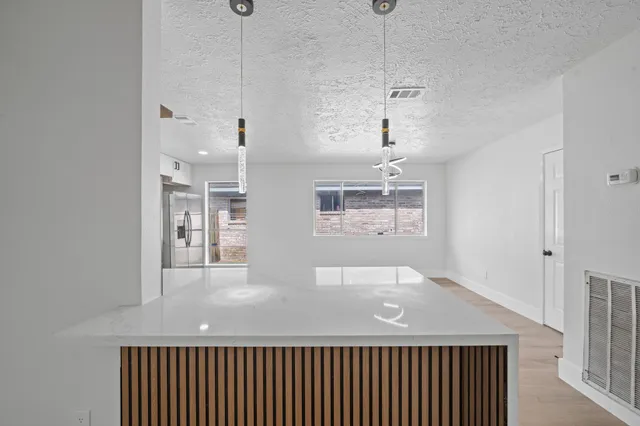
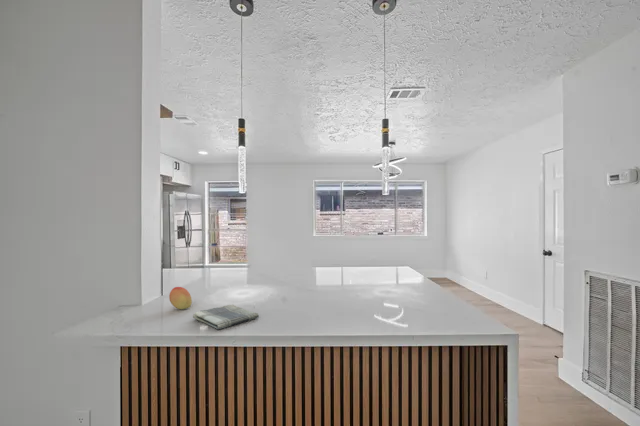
+ fruit [168,286,193,310]
+ dish towel [192,304,260,330]
